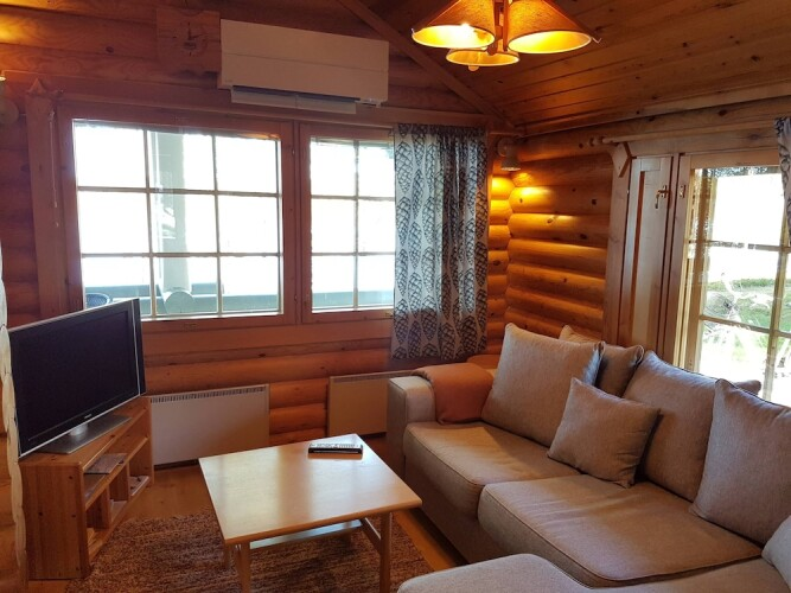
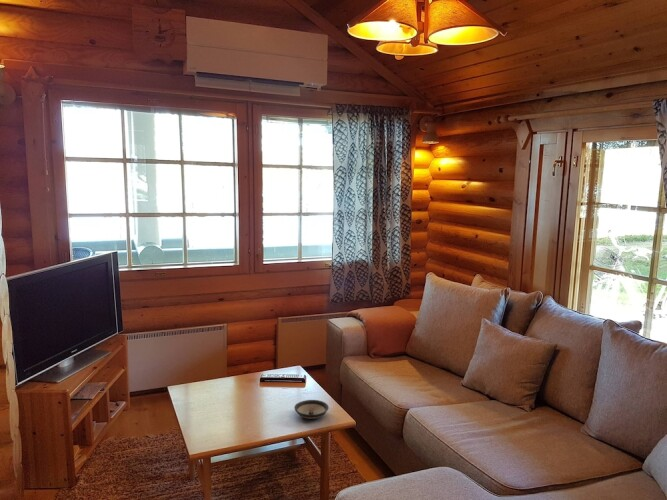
+ saucer [293,399,330,420]
